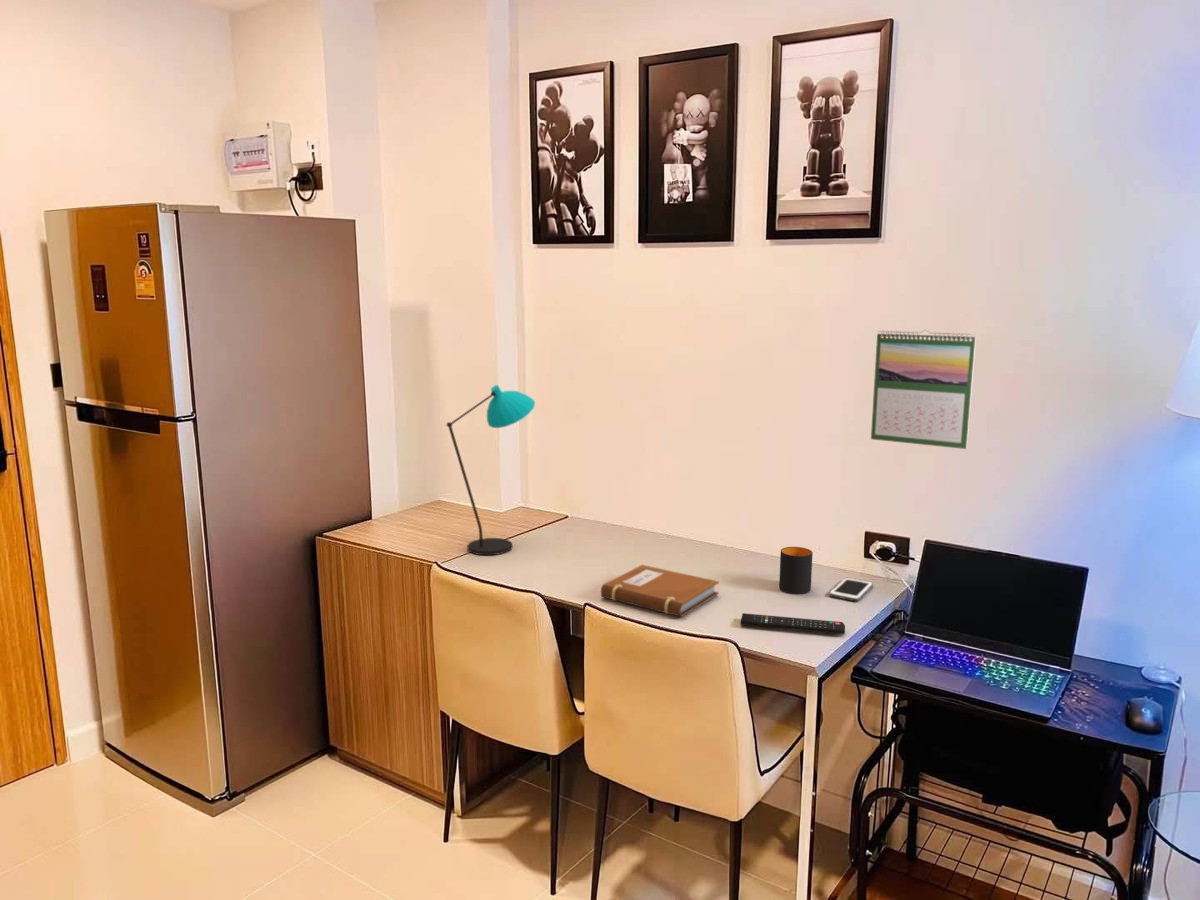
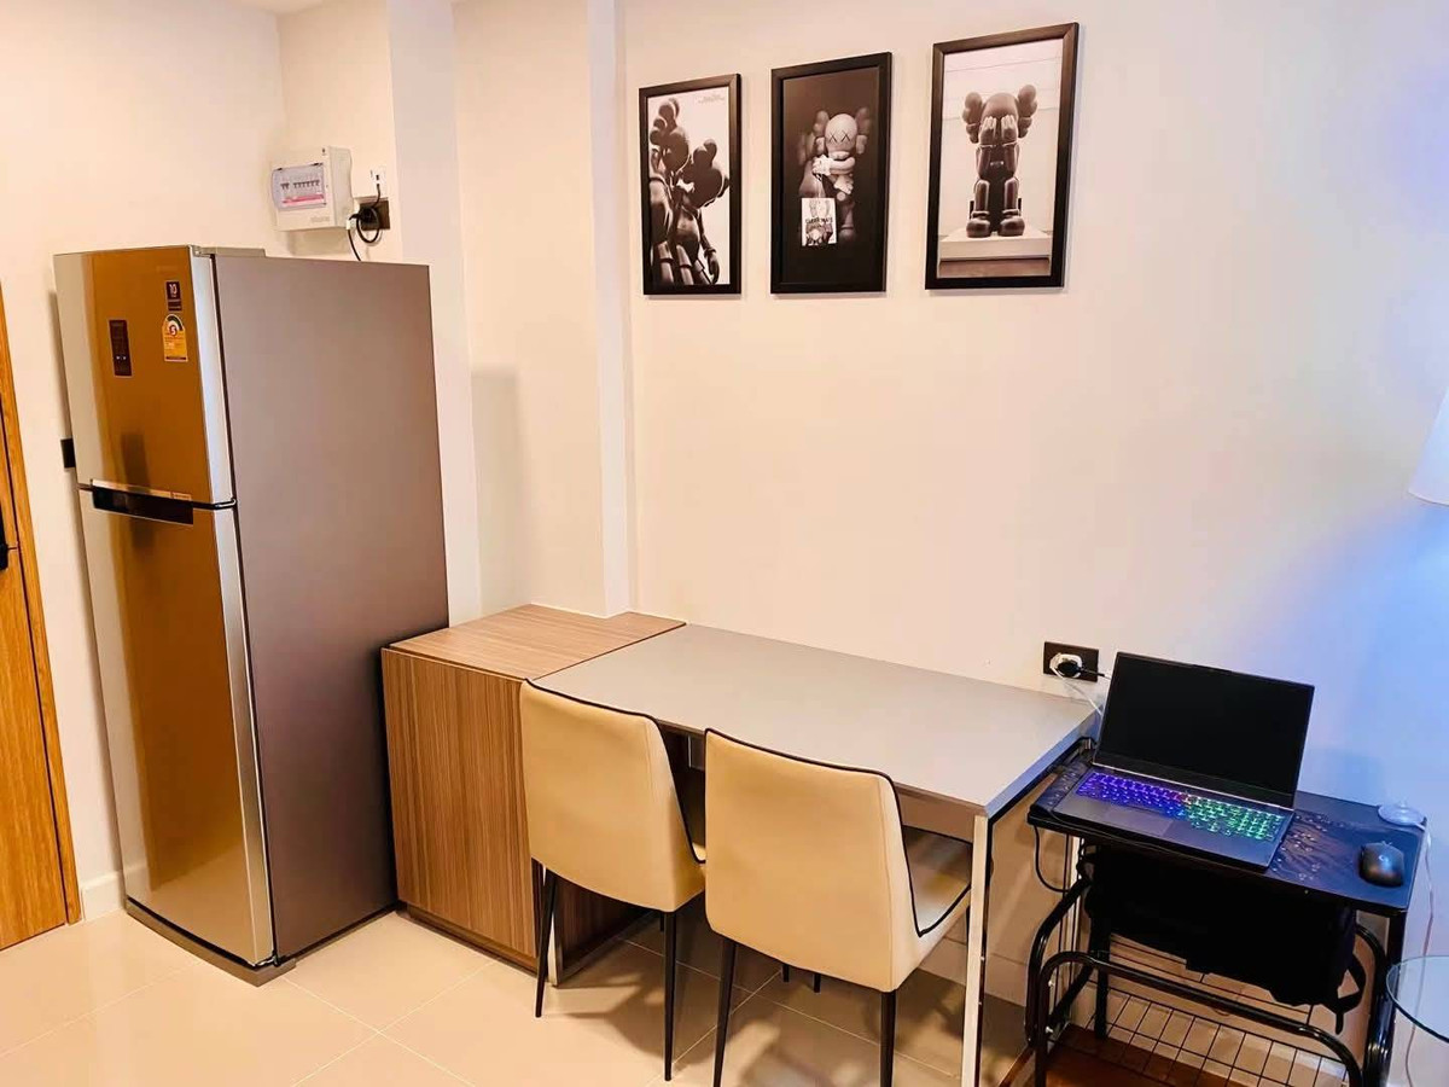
- notebook [600,564,720,618]
- mug [778,546,814,595]
- desk lamp [446,384,536,556]
- calendar [870,329,977,450]
- remote control [740,612,846,635]
- cell phone [828,577,874,602]
